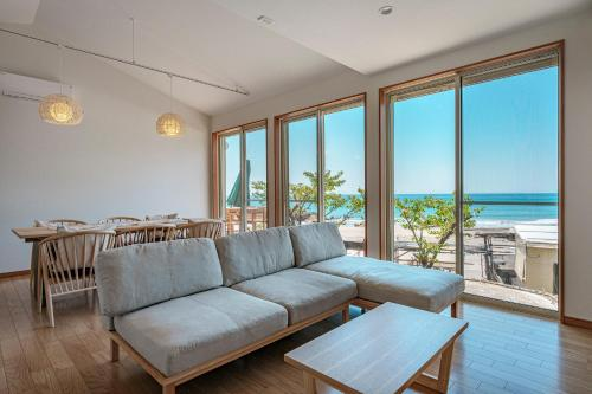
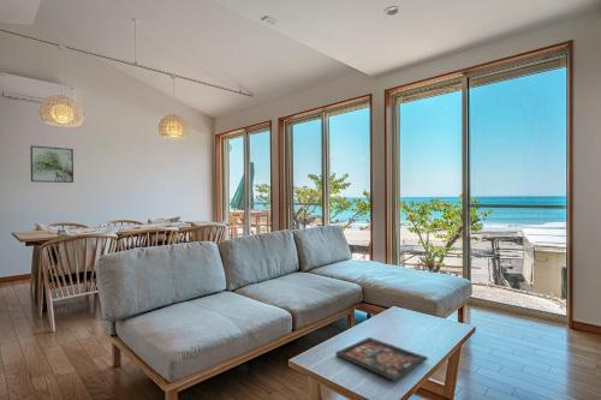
+ board game [334,336,429,382]
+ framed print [29,144,75,184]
